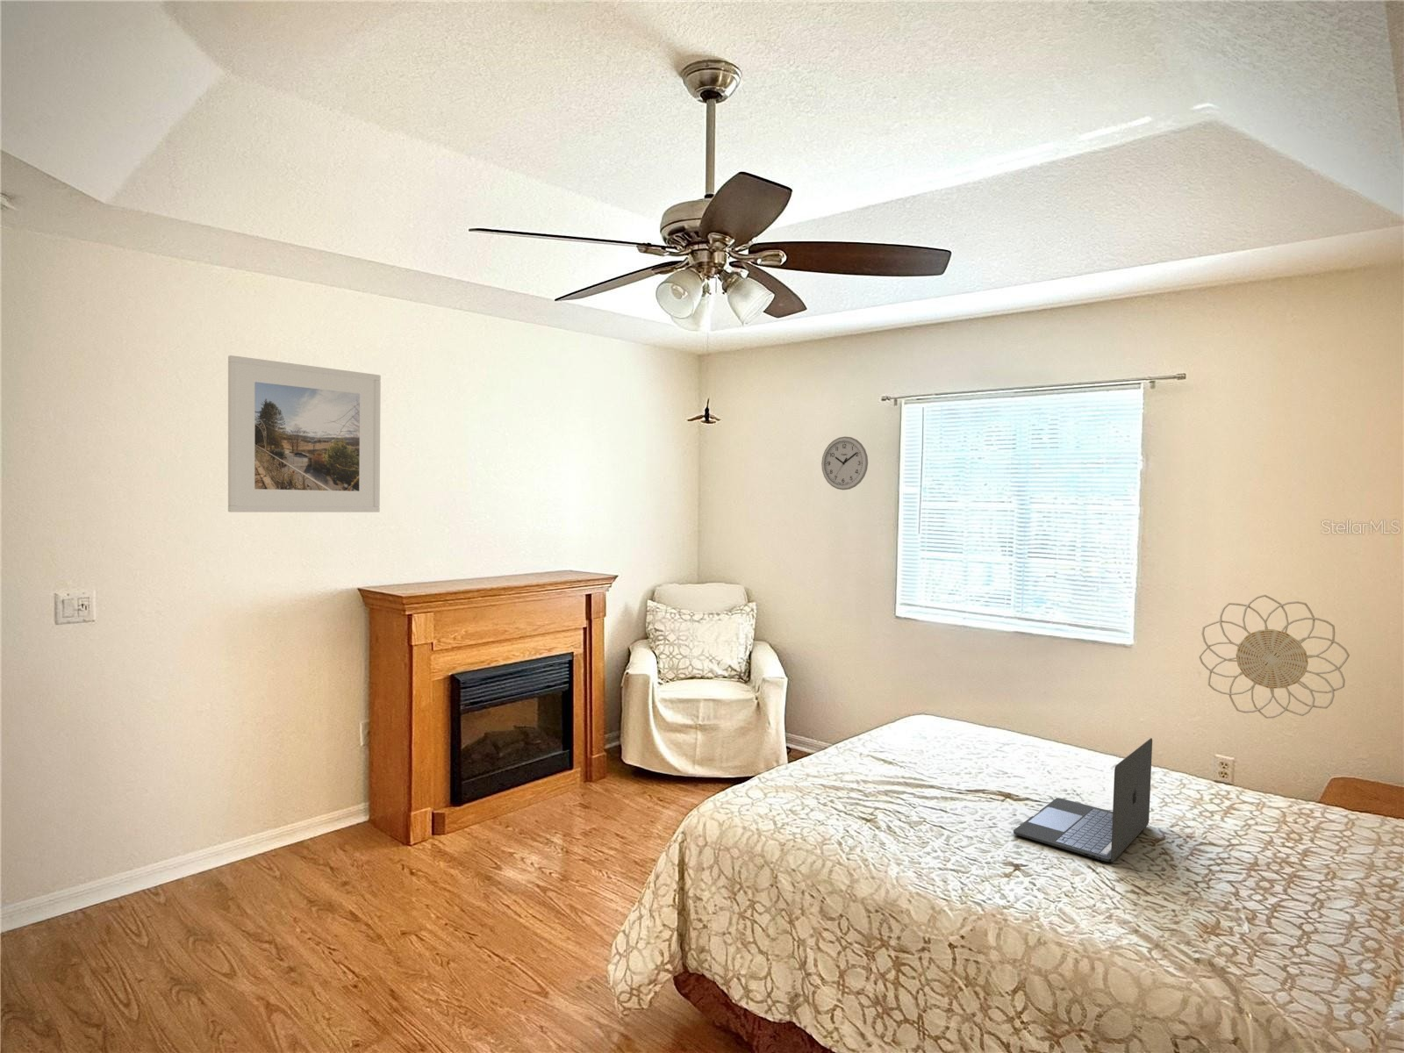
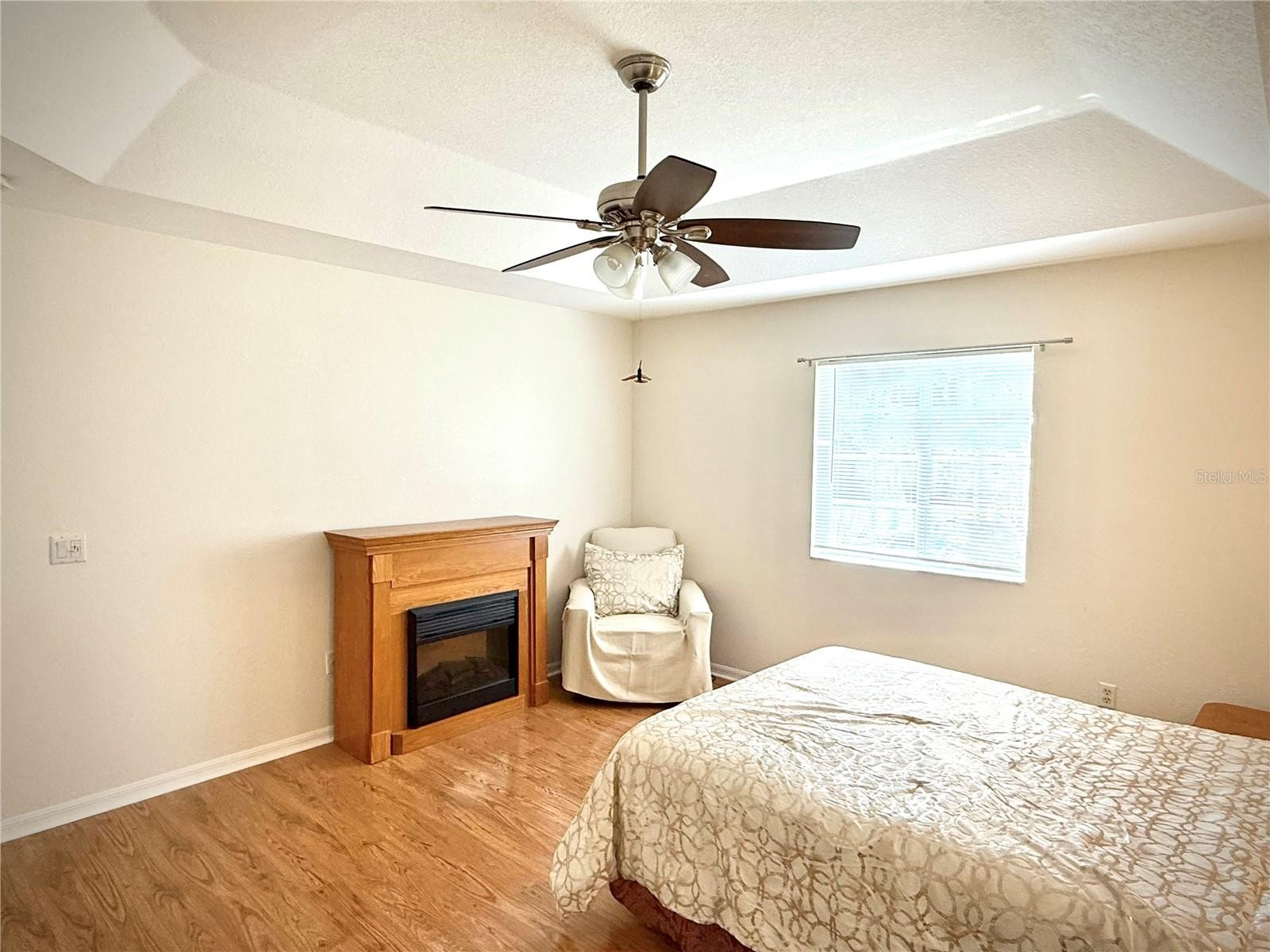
- decorative wall piece [1197,594,1351,720]
- laptop [1013,737,1153,863]
- wall clock [820,436,869,490]
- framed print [228,355,381,513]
